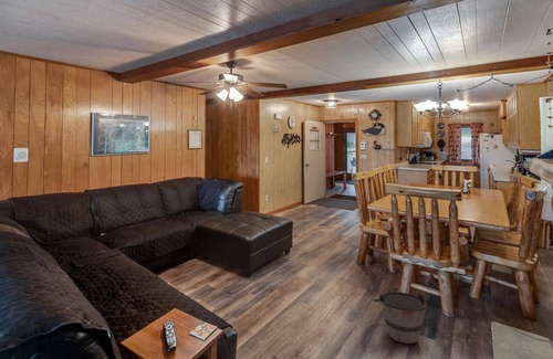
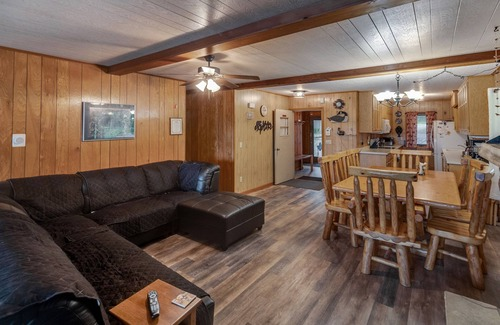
- bucket [372,291,428,345]
